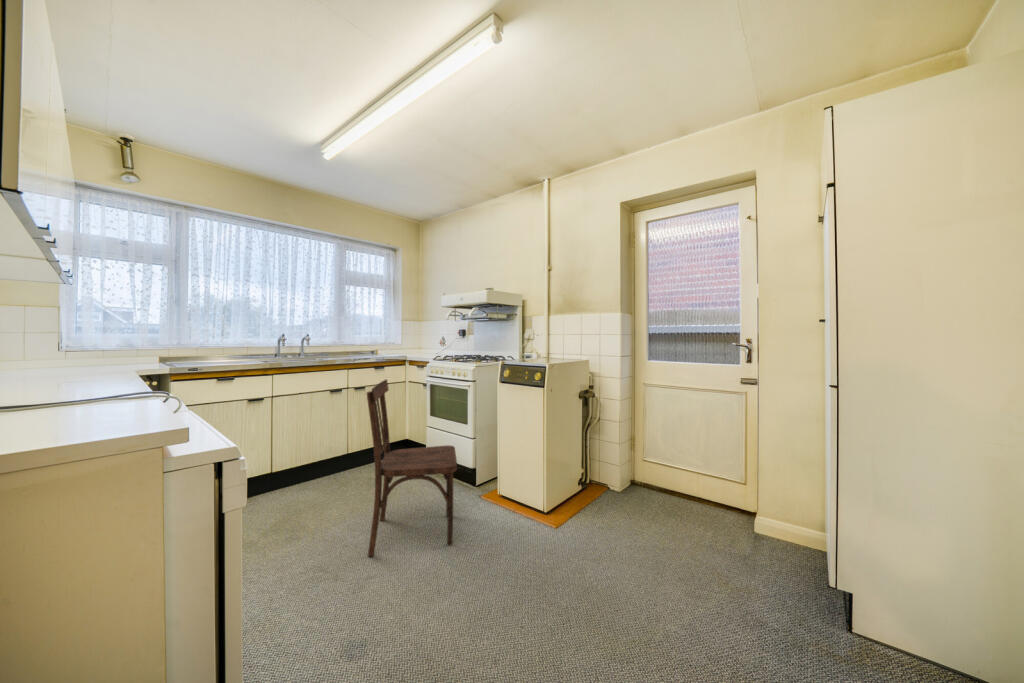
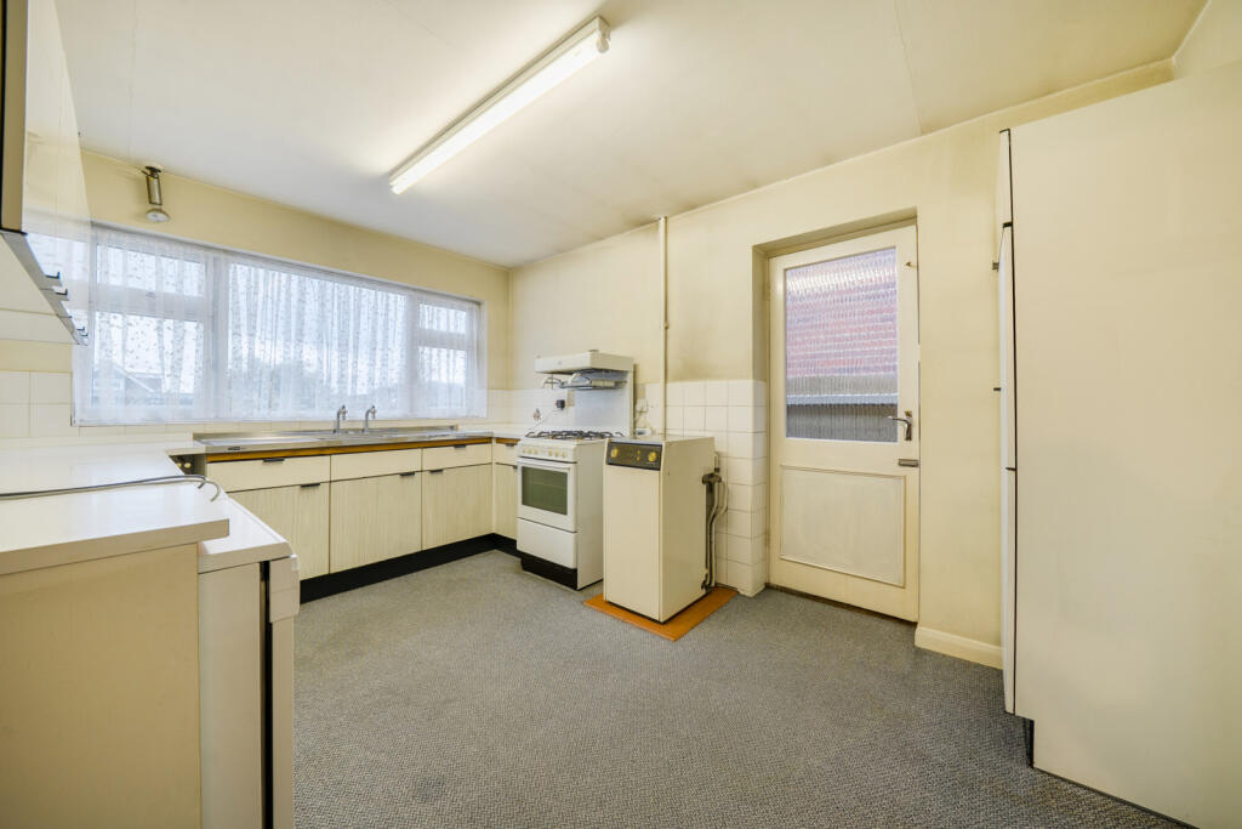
- dining chair [366,378,458,557]
